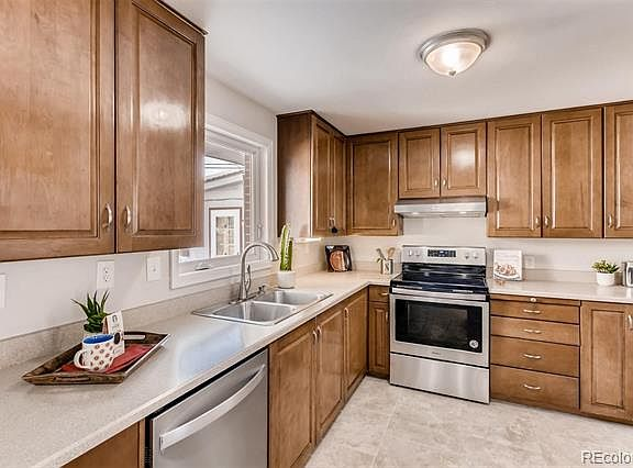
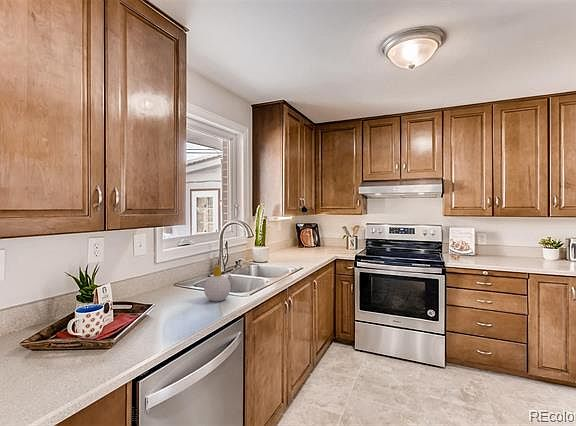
+ soap bottle [203,264,232,302]
